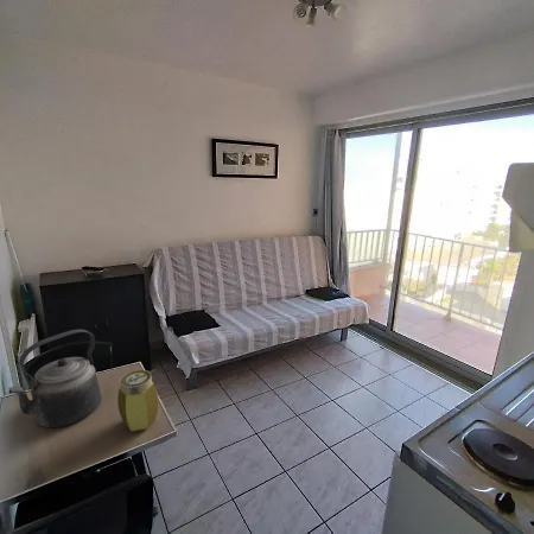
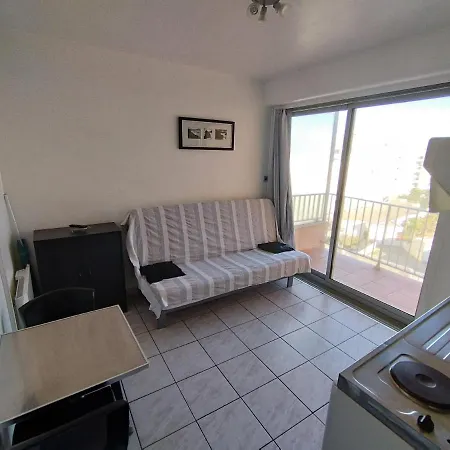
- jar [116,369,159,433]
- kettle [7,329,102,428]
